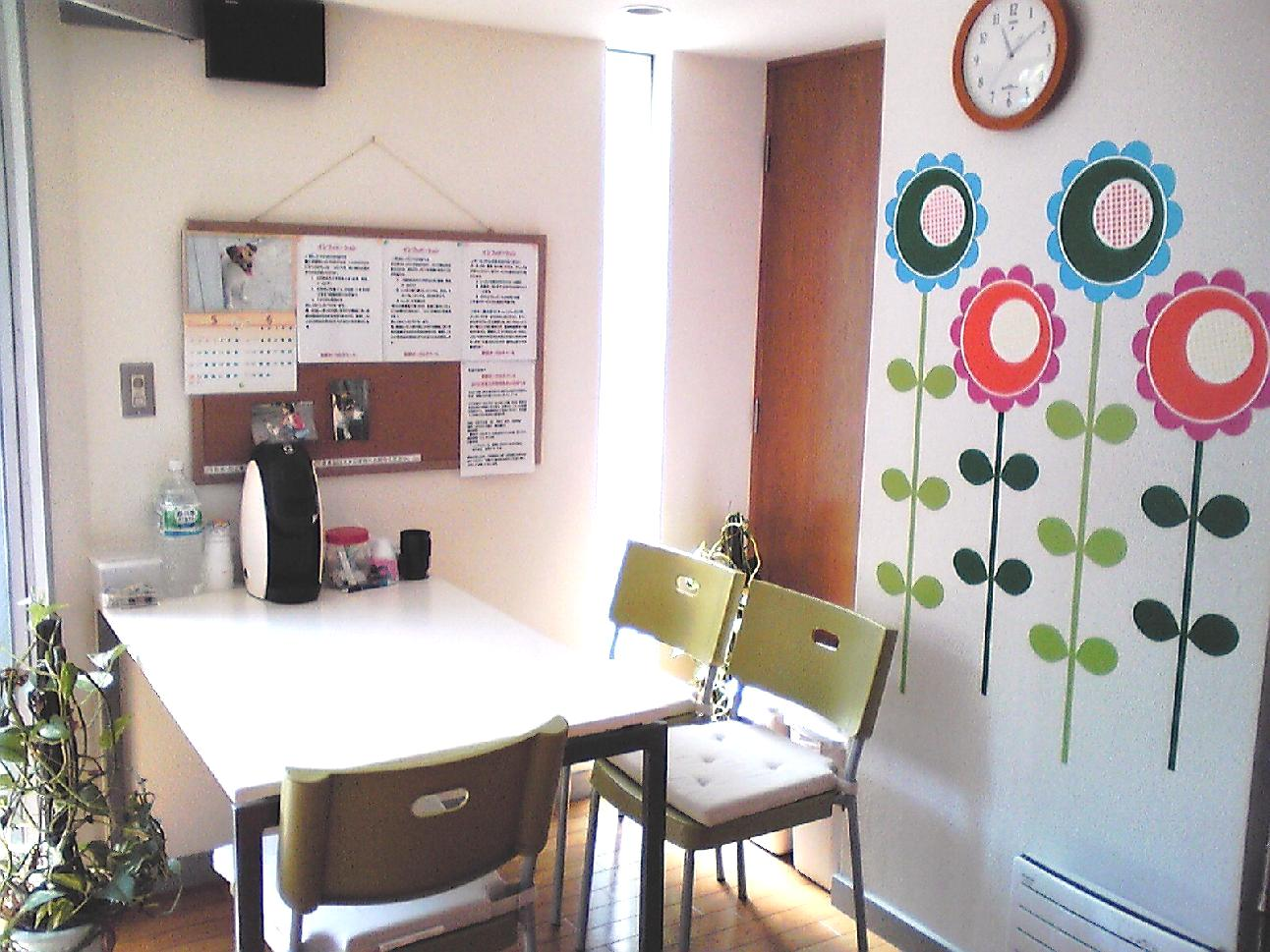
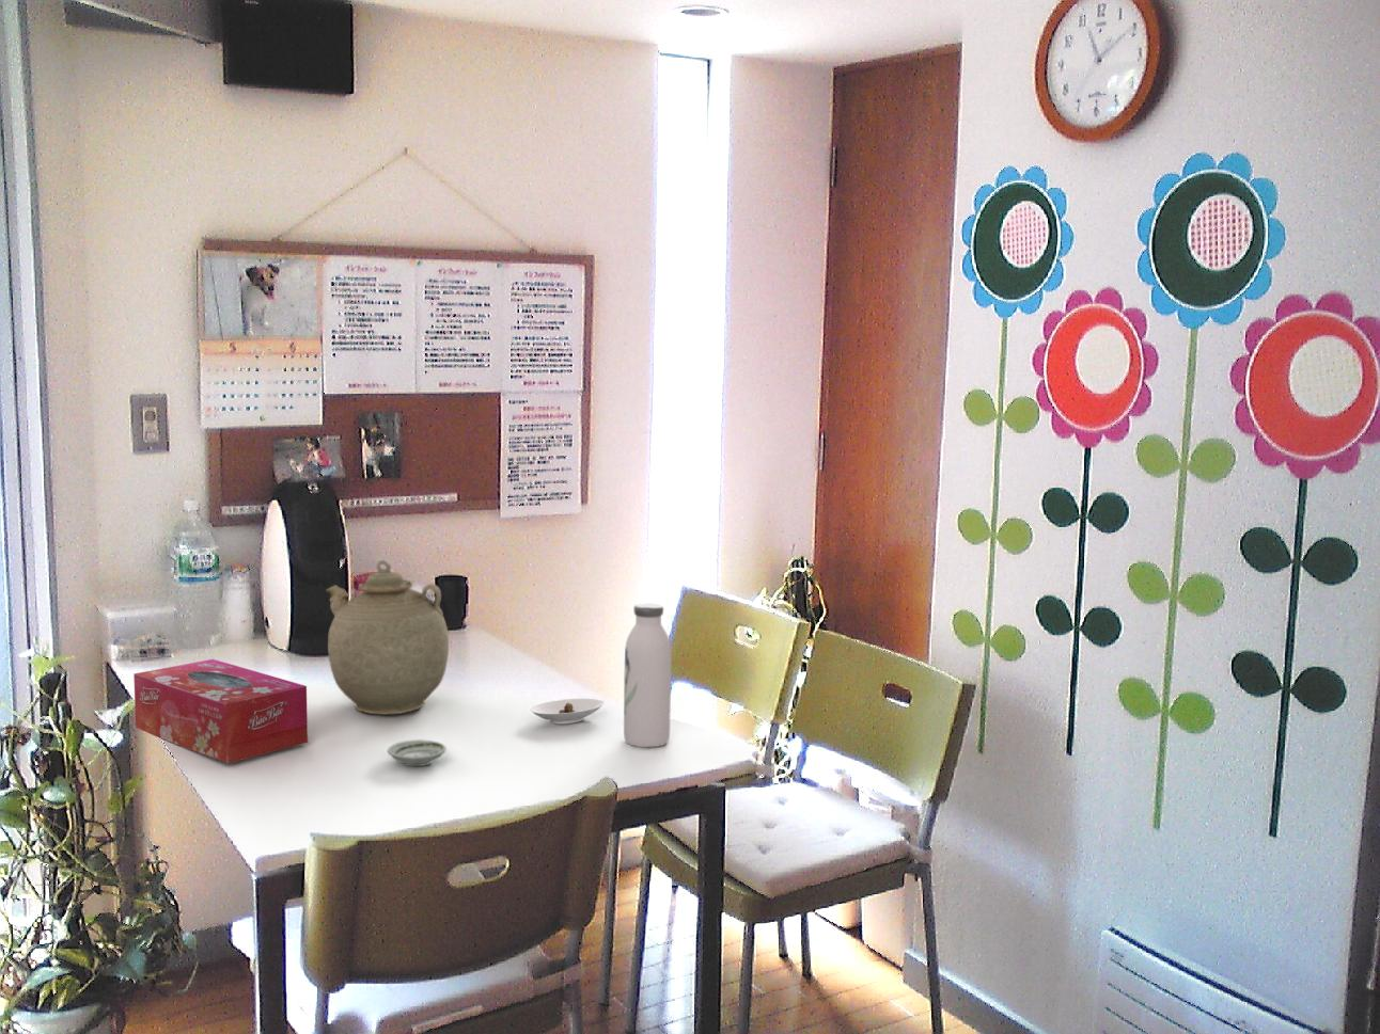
+ saucer [387,739,448,767]
+ teapot [325,559,450,715]
+ saucer [529,697,605,724]
+ tissue box [133,658,309,764]
+ water bottle [623,602,672,748]
